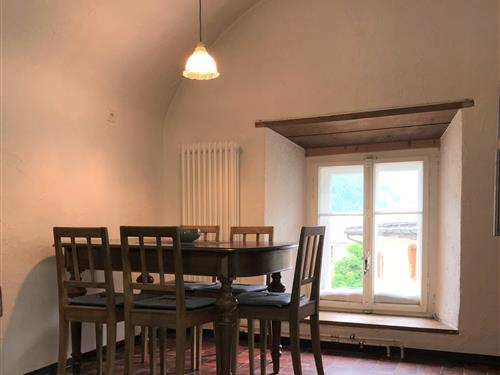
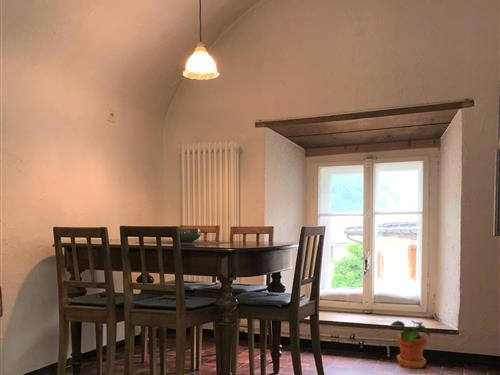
+ potted plant [389,320,431,370]
